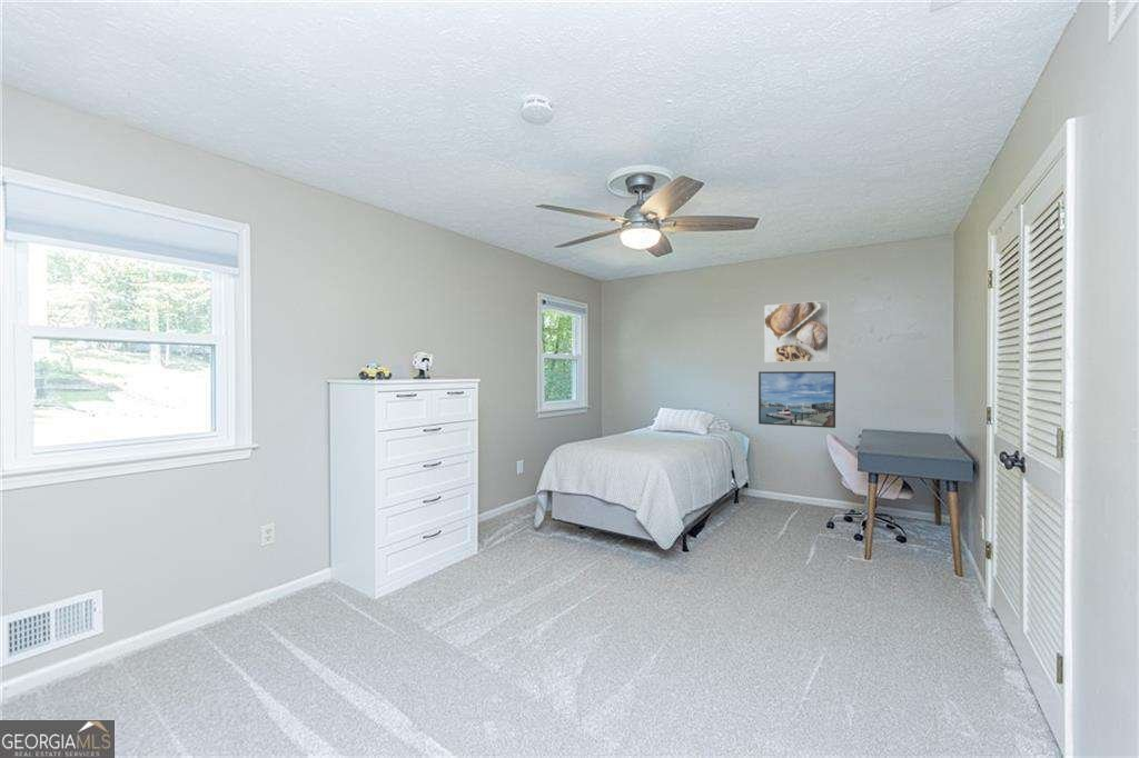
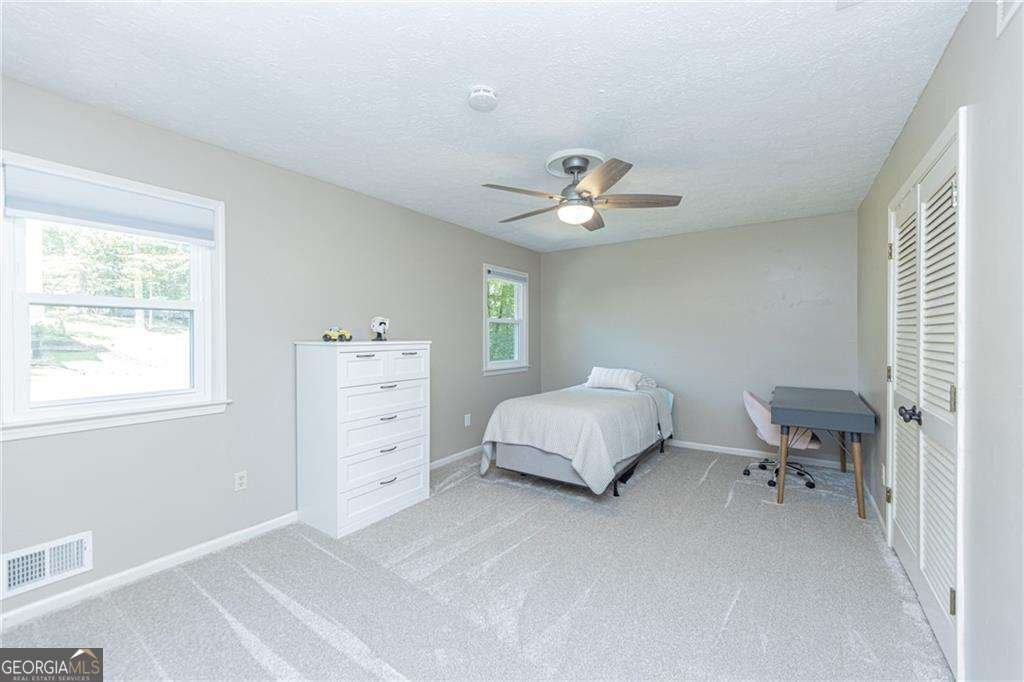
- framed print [763,299,830,363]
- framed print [757,370,836,429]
